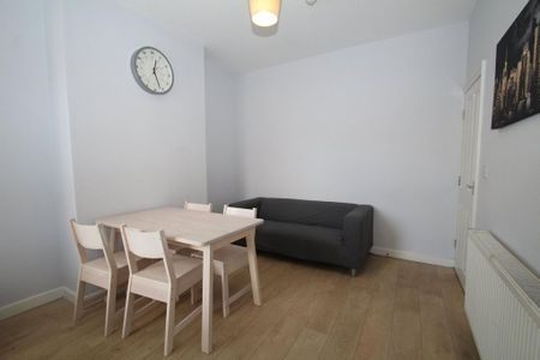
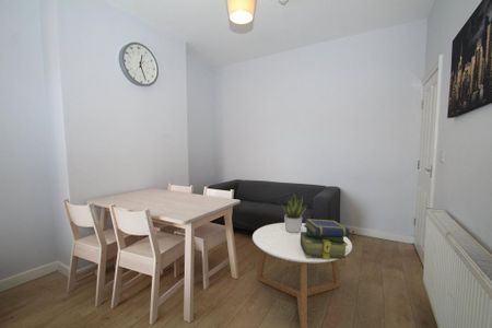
+ coffee table [251,222,353,328]
+ potted plant [278,192,307,233]
+ stack of books [301,218,351,261]
